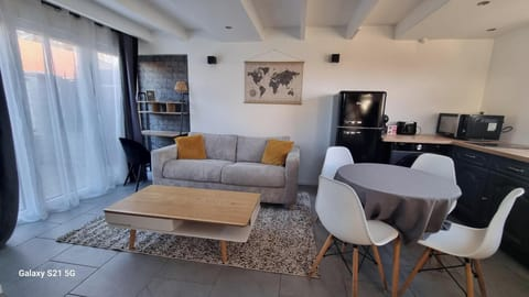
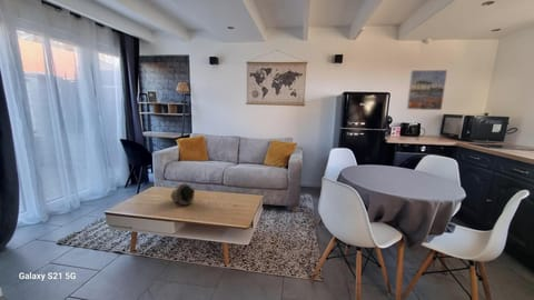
+ decorative bowl [169,182,196,207]
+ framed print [406,69,448,111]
